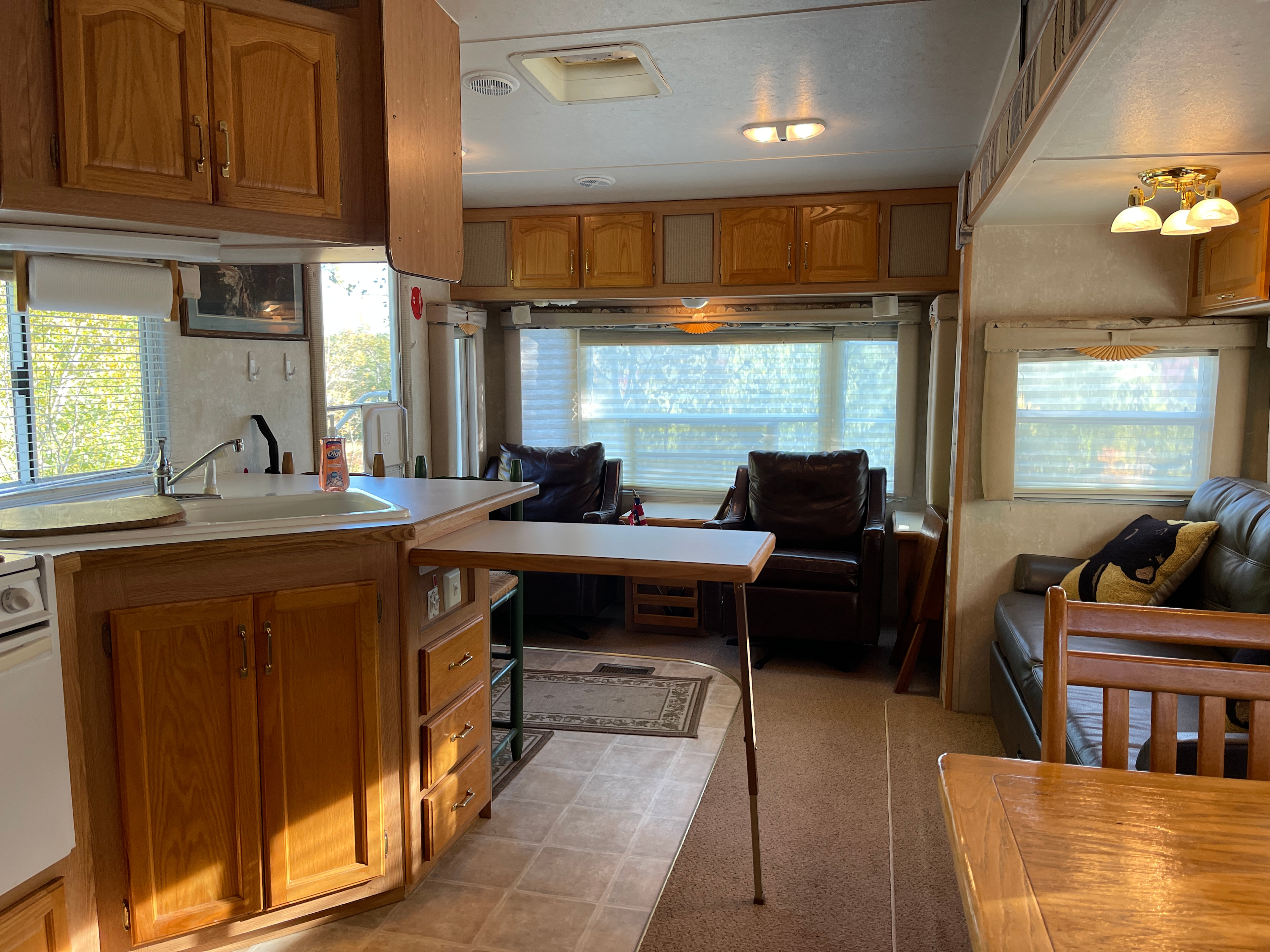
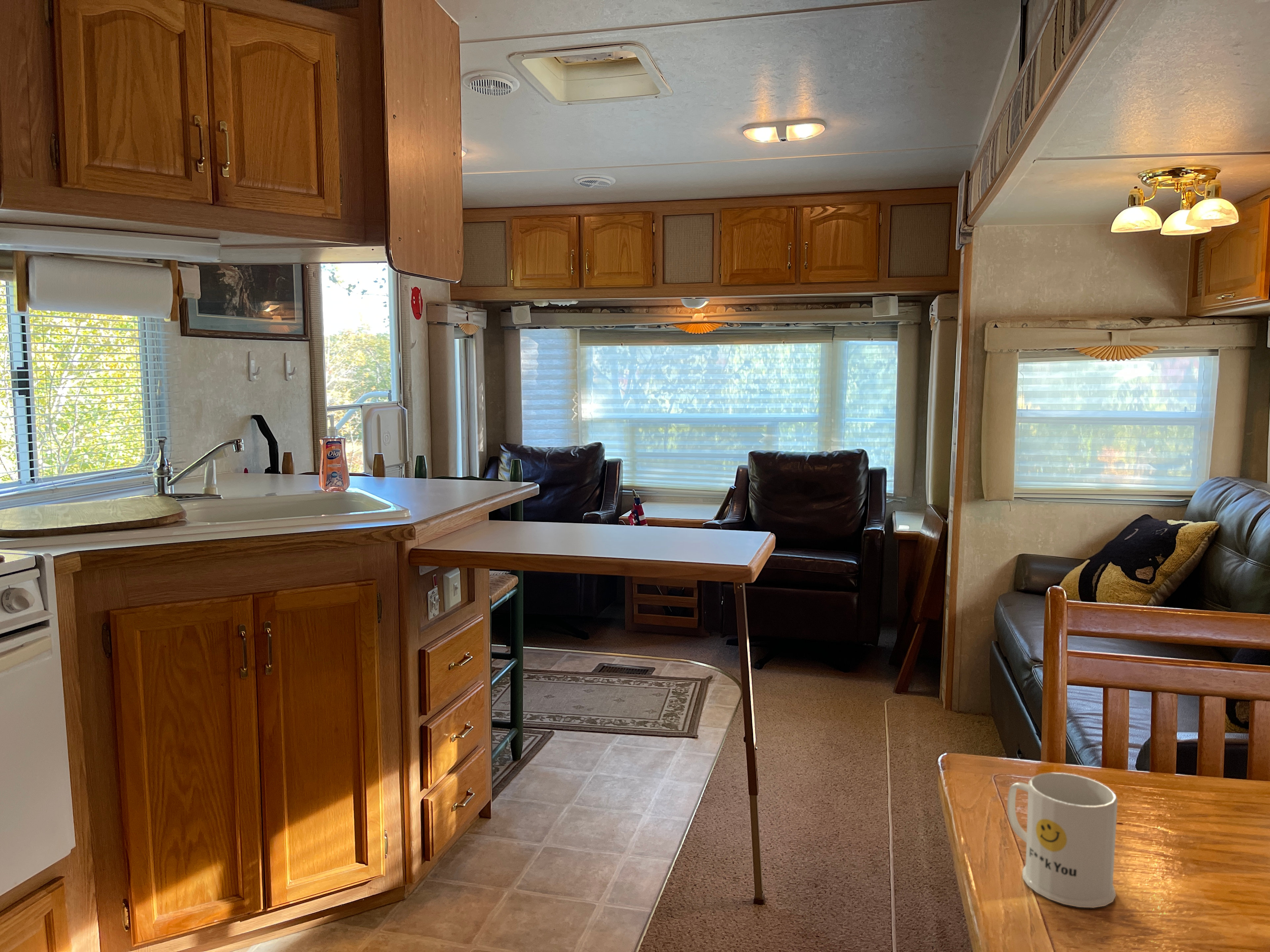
+ mug [1007,773,1118,908]
